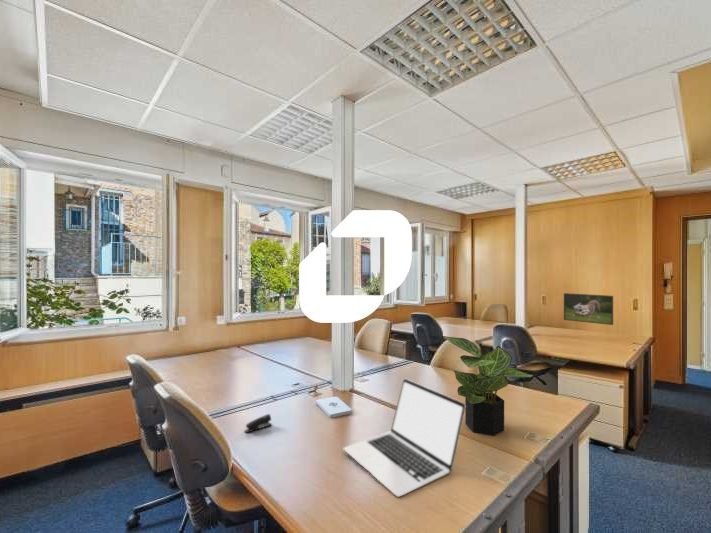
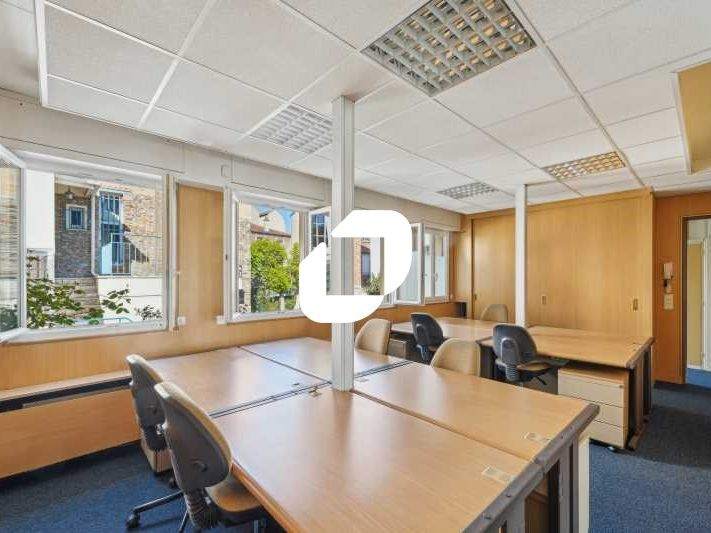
- stapler [244,413,273,434]
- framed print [563,292,614,326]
- notepad [315,396,353,419]
- laptop [343,378,466,498]
- potted plant [441,335,535,437]
